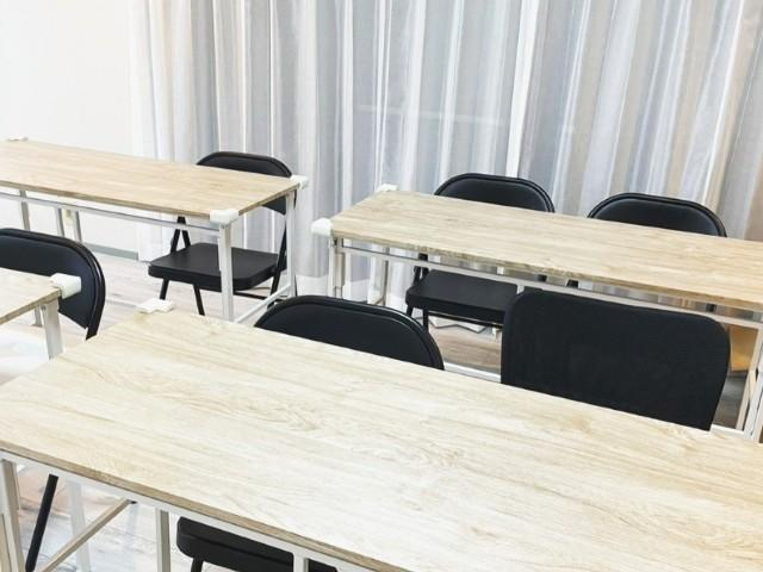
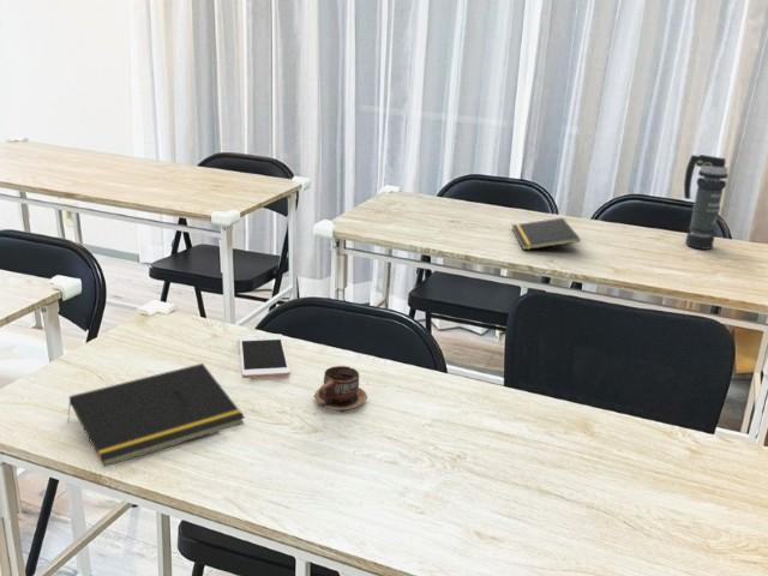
+ cup [312,365,368,414]
+ notepad [511,217,581,251]
+ notepad [66,362,246,468]
+ cell phone [238,334,292,379]
+ smoke grenade [683,154,730,251]
